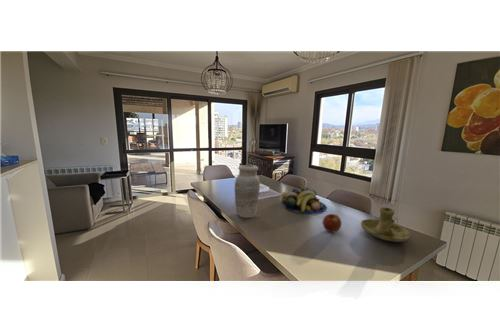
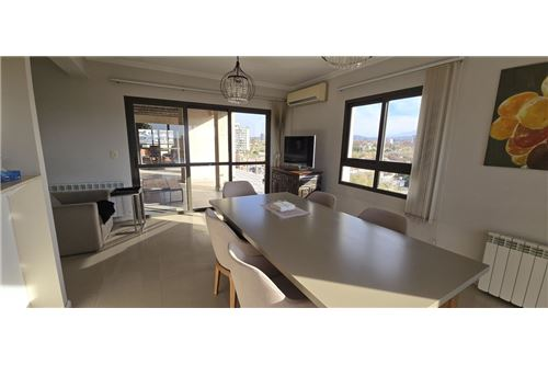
- fruit bowl [280,186,328,215]
- candle holder [360,206,412,243]
- apple [322,213,342,233]
- vase [234,164,261,219]
